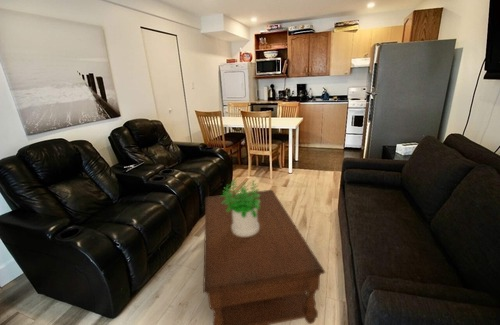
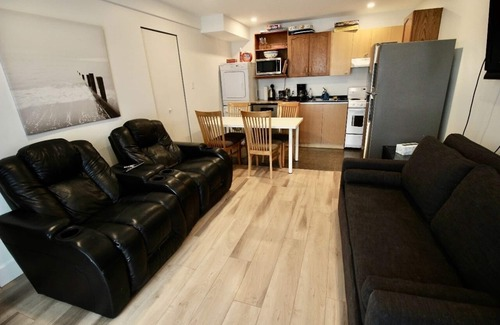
- coffee table [202,189,327,325]
- potted plant [221,178,261,237]
